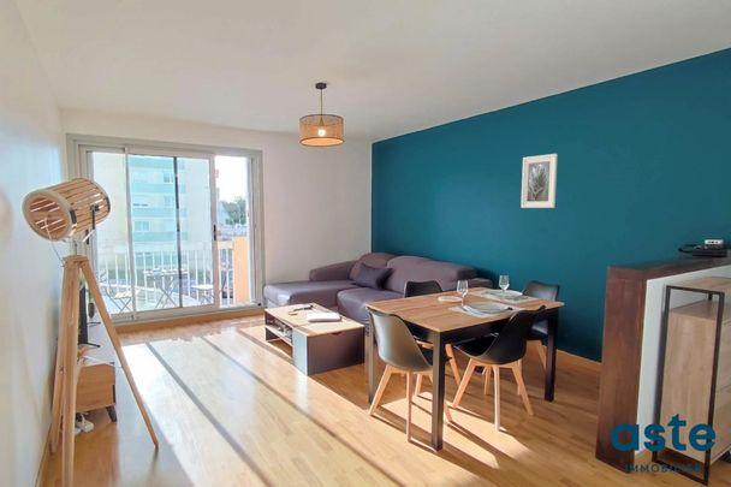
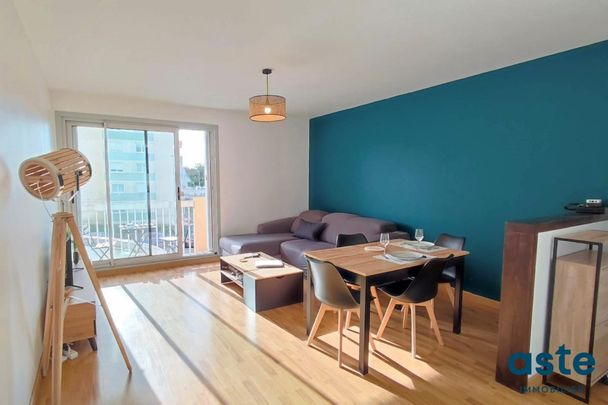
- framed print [521,153,559,209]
